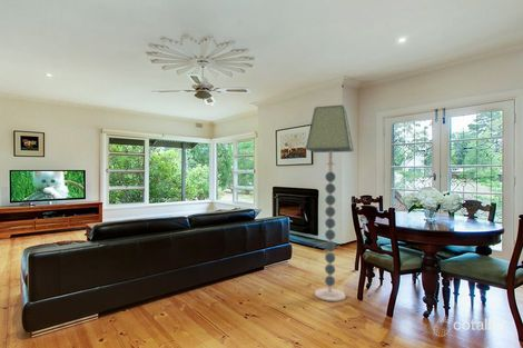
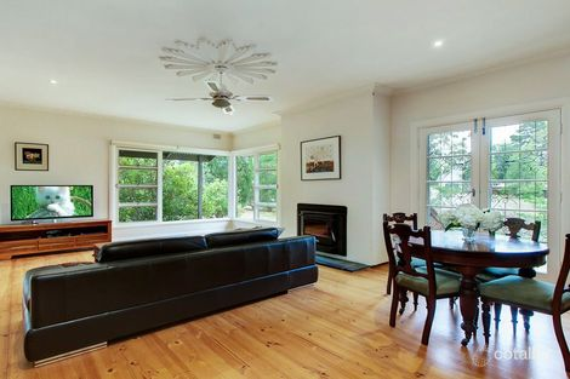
- floor lamp [305,105,355,302]
